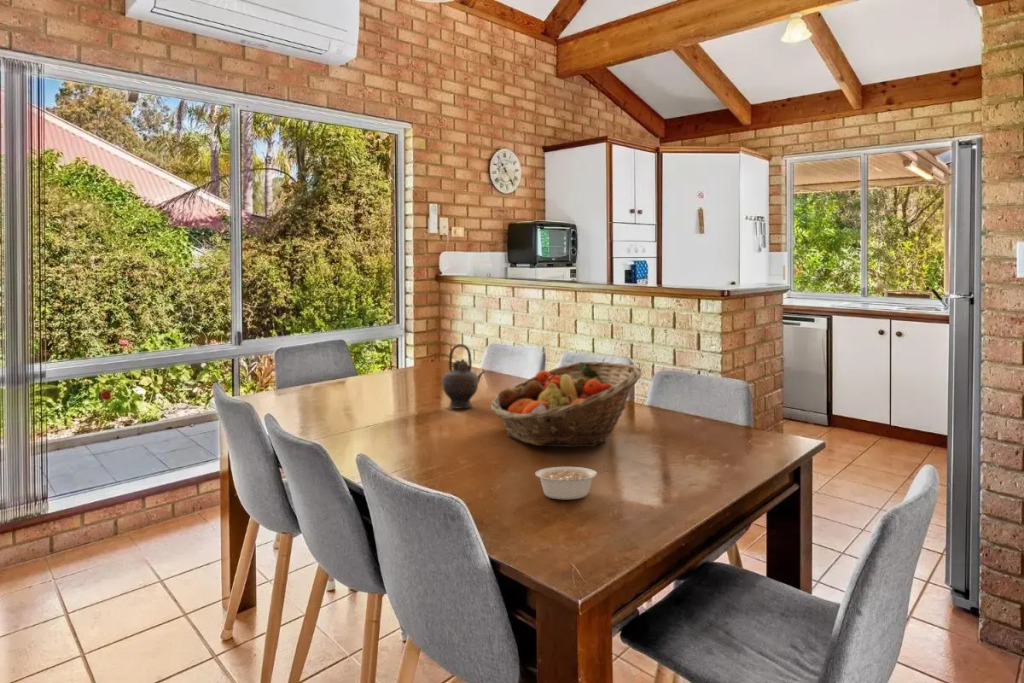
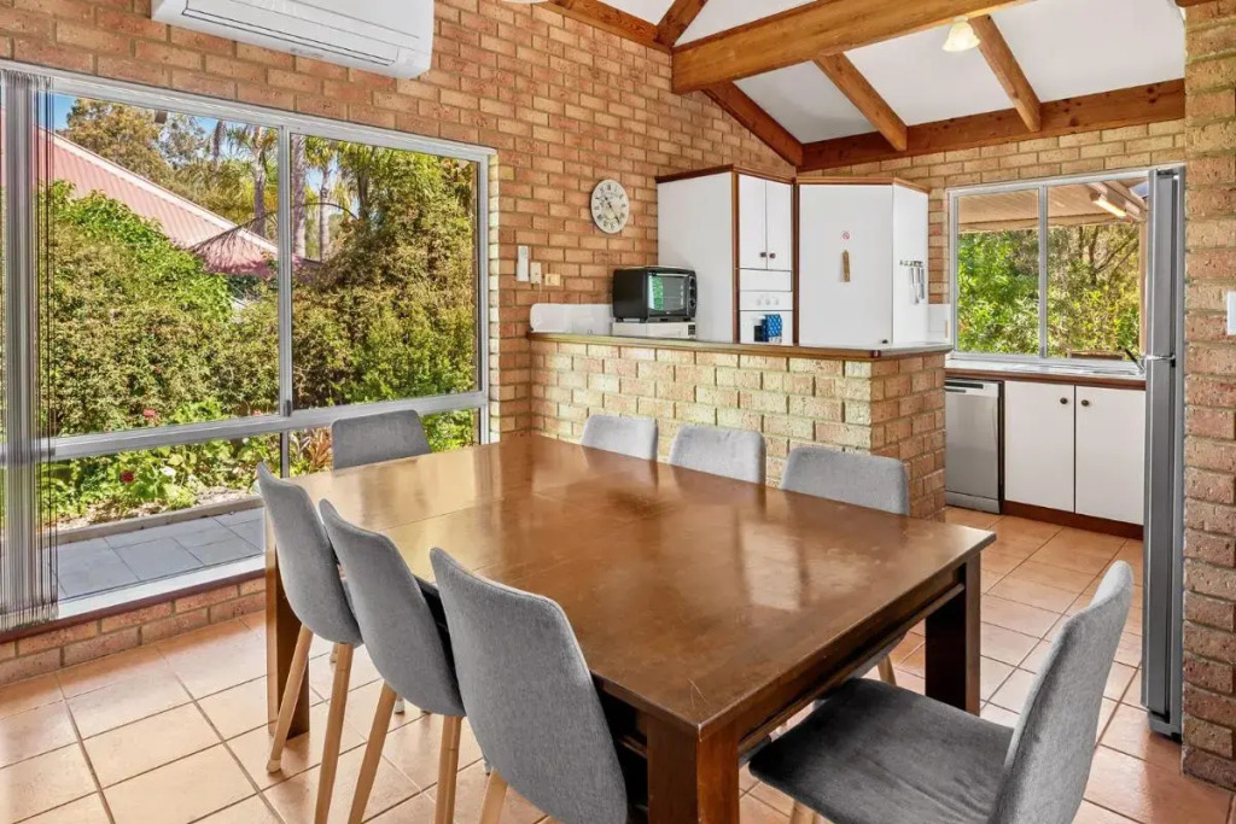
- fruit basket [490,361,643,448]
- legume [534,466,610,501]
- teapot [441,343,486,410]
